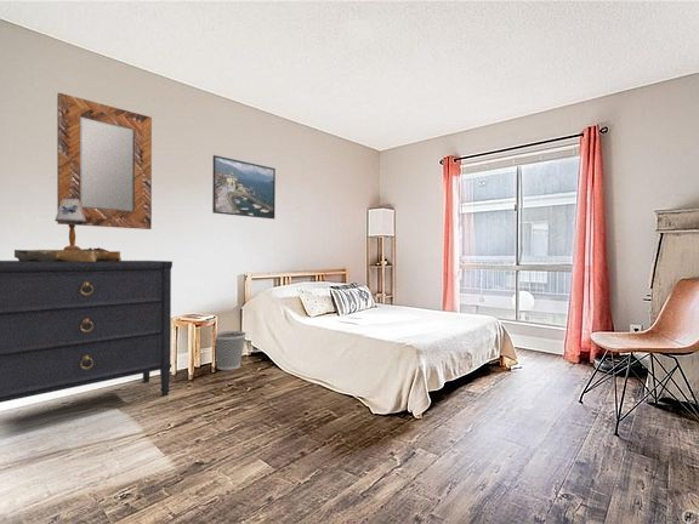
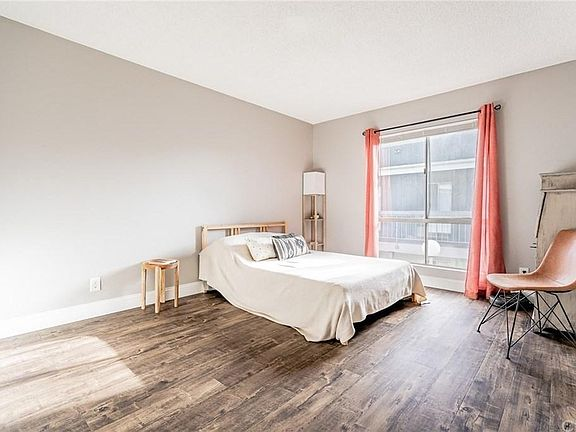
- wastebasket [210,330,248,371]
- home mirror [56,92,153,230]
- table lamp [13,198,123,262]
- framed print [211,154,277,220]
- dresser [0,260,174,404]
